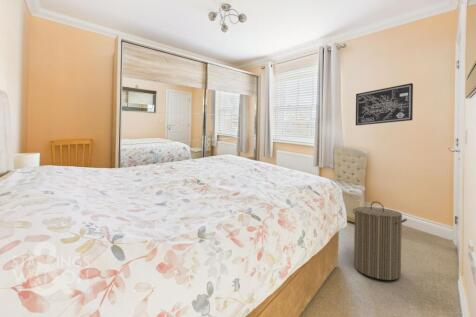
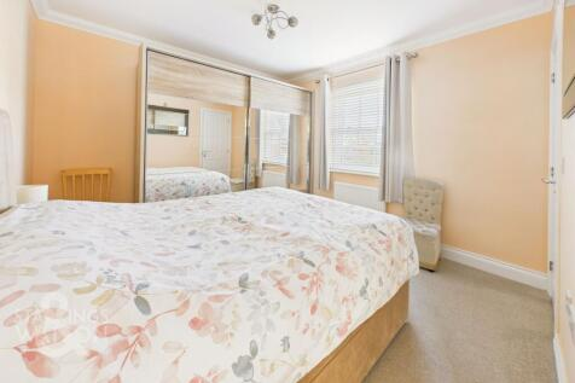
- wall art [355,82,414,126]
- laundry hamper [352,200,408,281]
